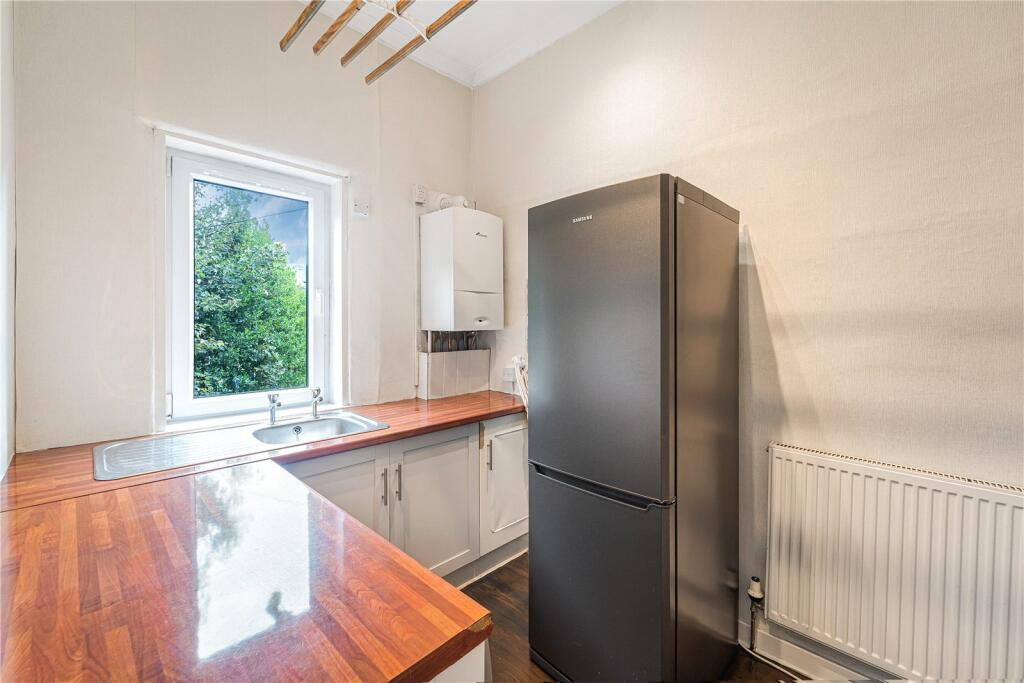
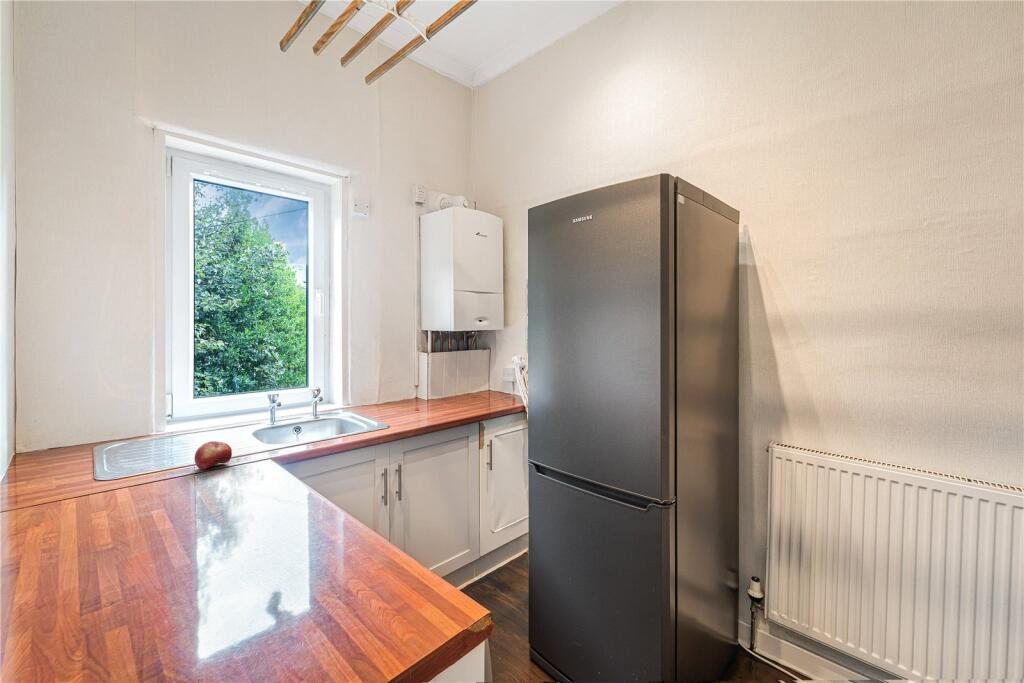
+ fruit [194,440,233,471]
